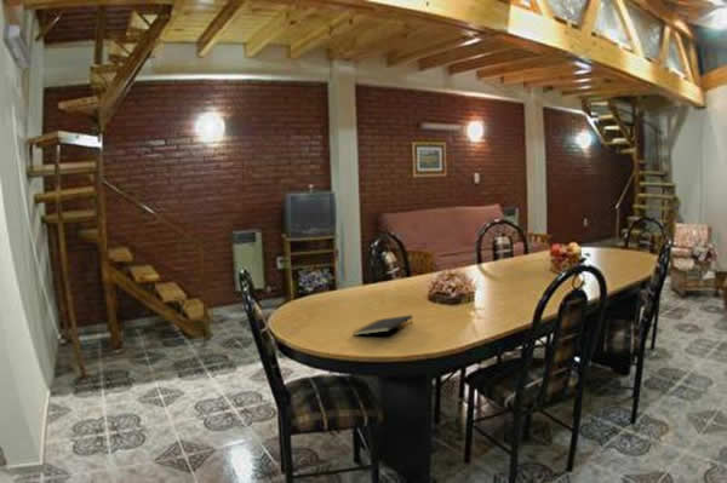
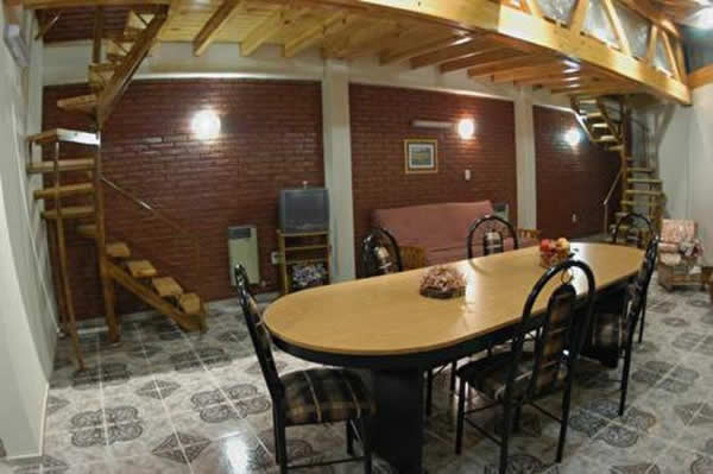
- notepad [351,314,414,337]
